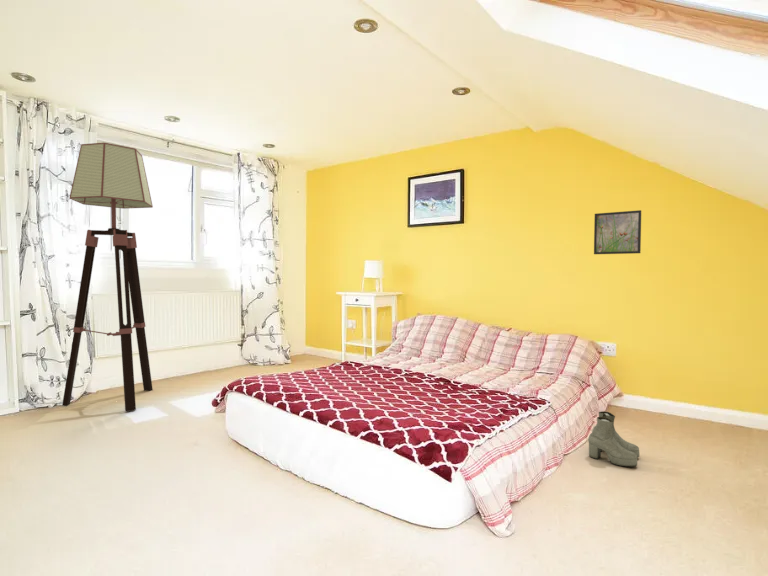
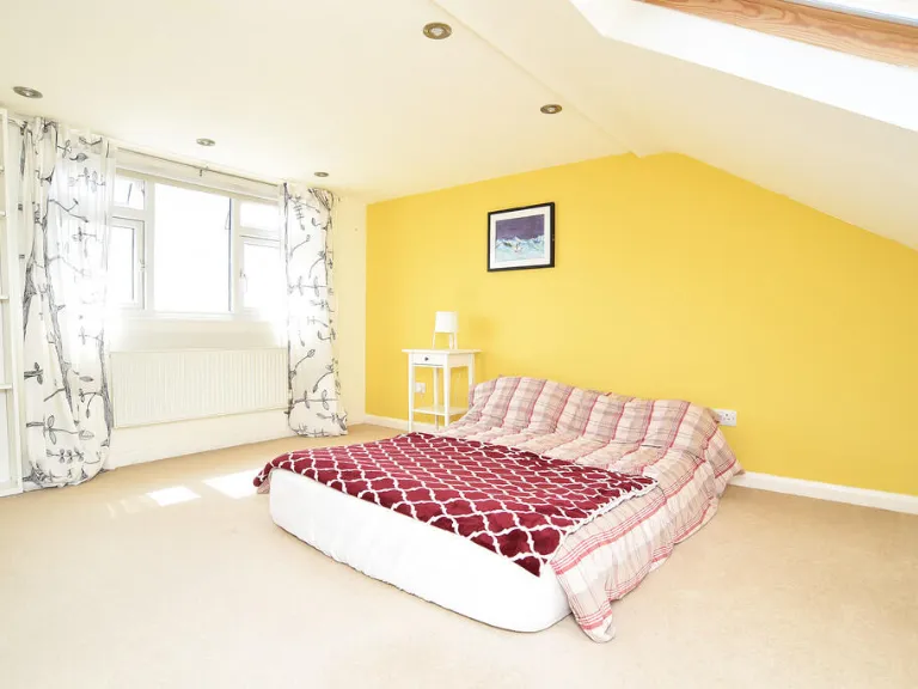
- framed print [593,209,642,255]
- boots [587,410,640,468]
- floor lamp [61,142,154,412]
